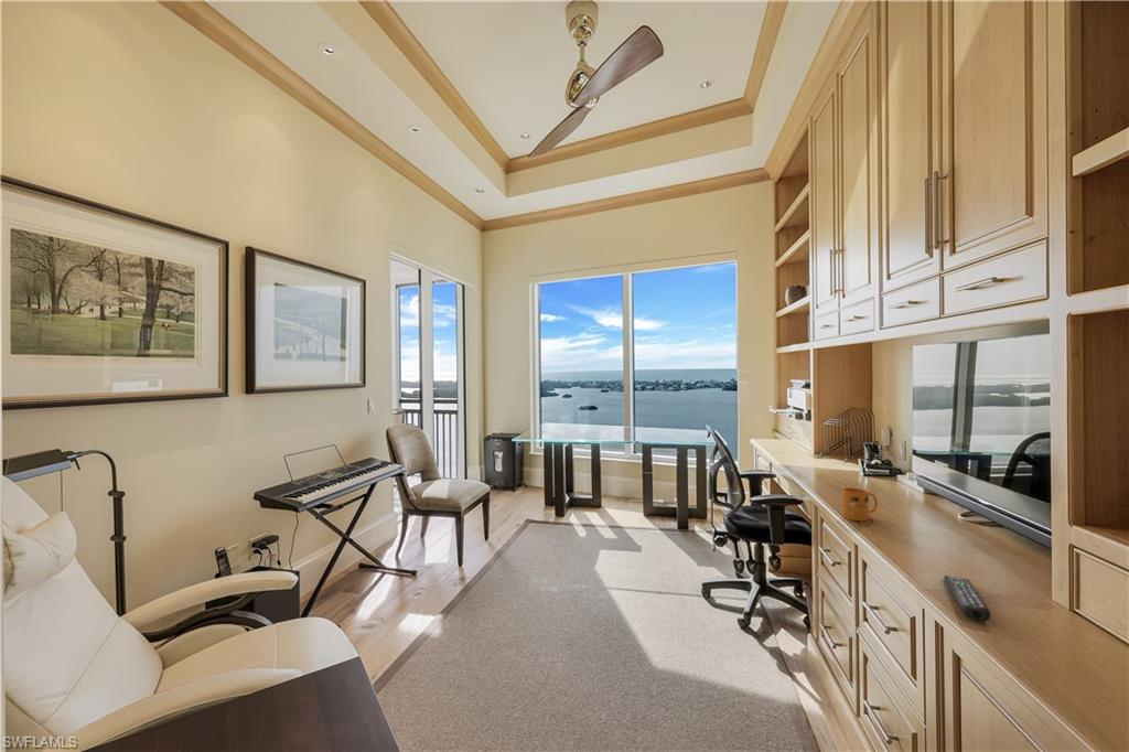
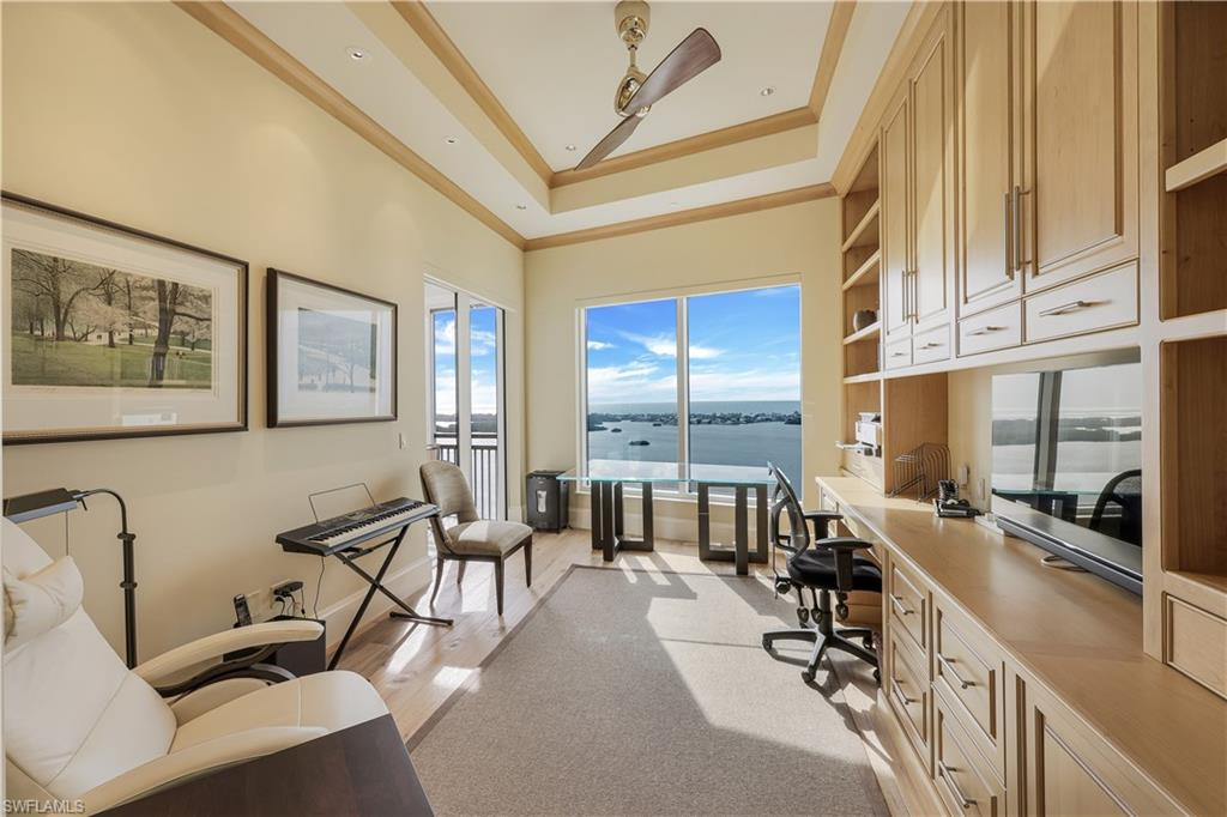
- mug [841,486,879,522]
- remote control [943,574,992,622]
